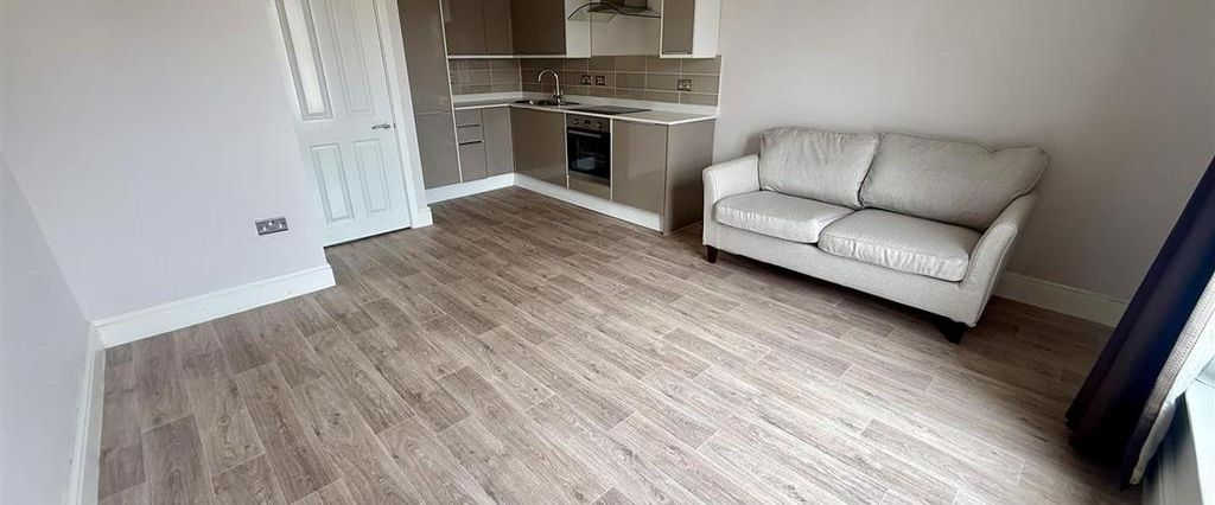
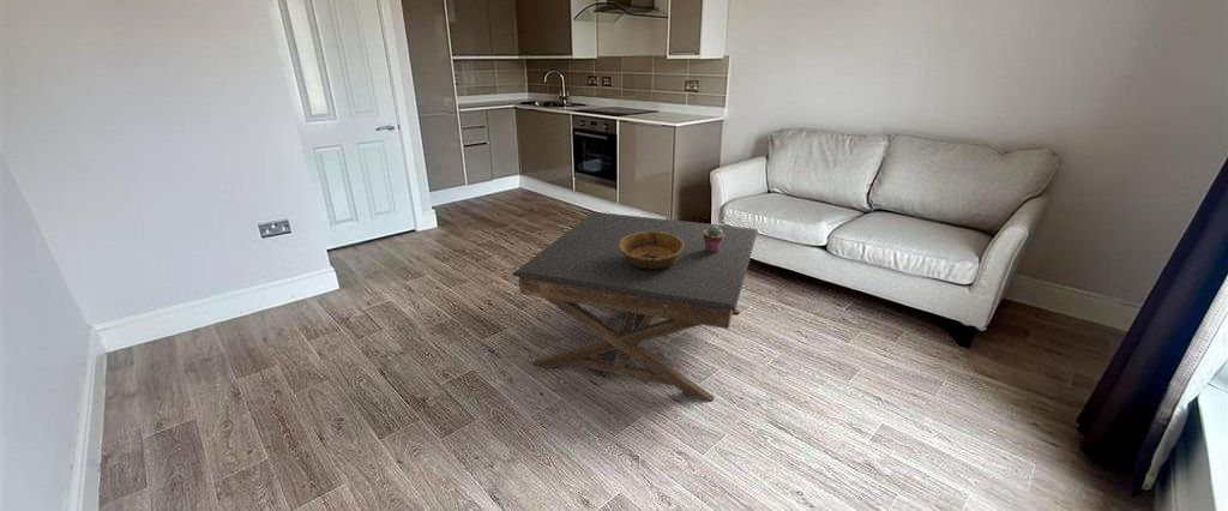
+ potted succulent [703,226,724,253]
+ decorative bowl [619,232,685,269]
+ coffee table [511,211,759,403]
